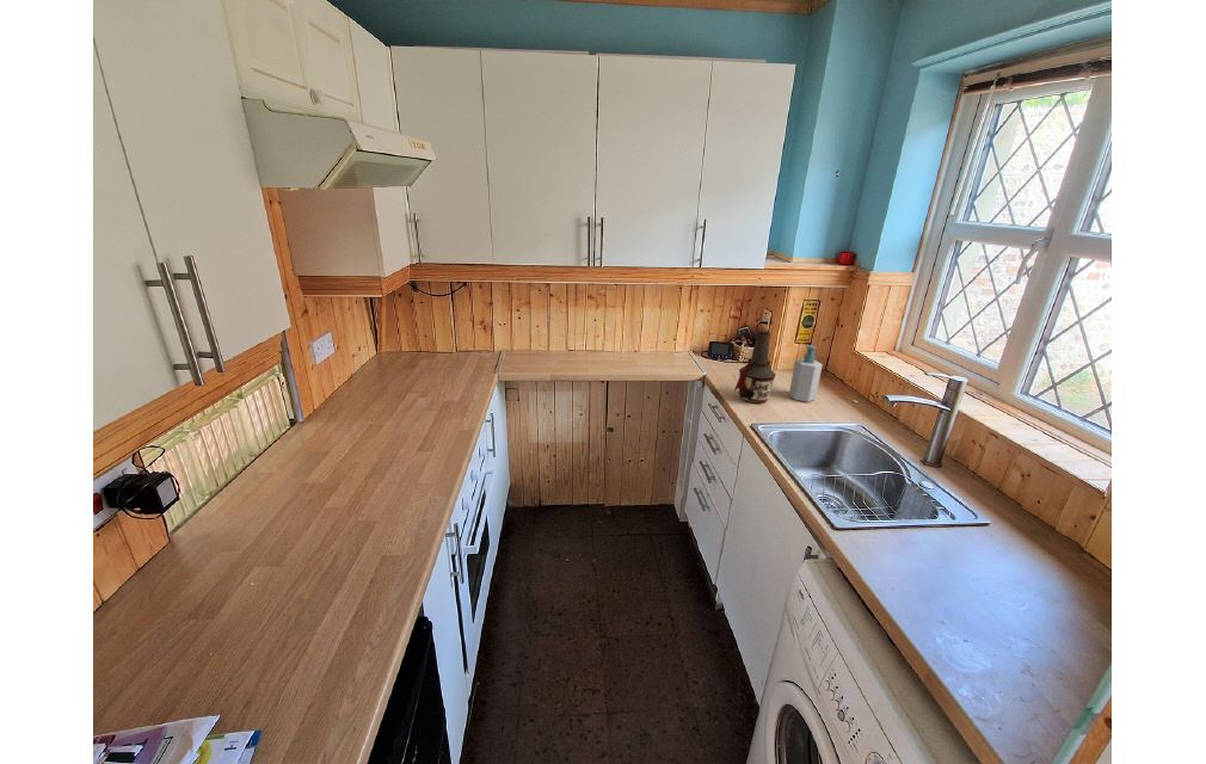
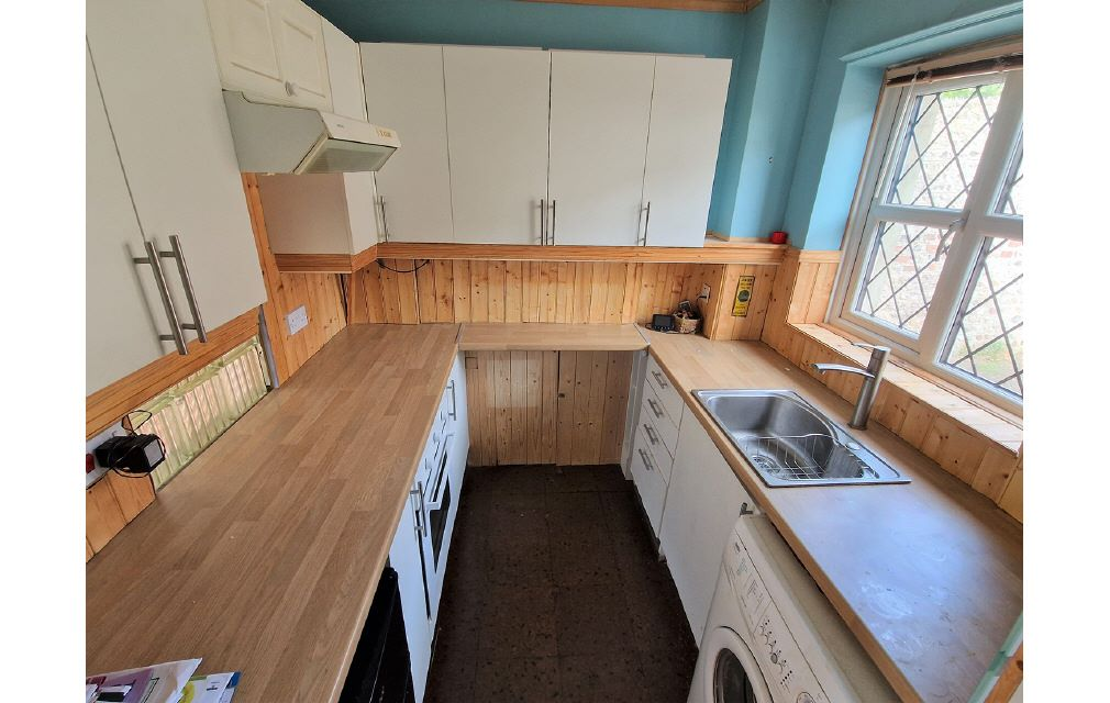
- soap bottle [788,344,824,403]
- bottle [733,329,777,405]
